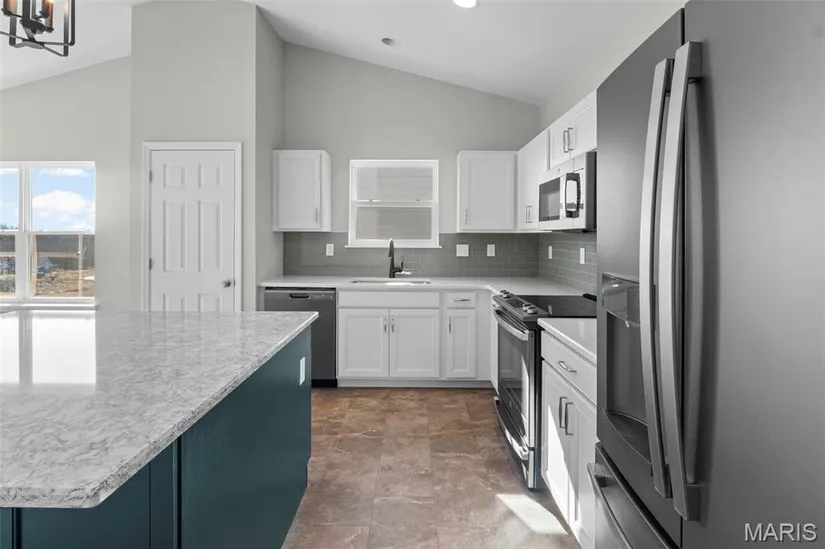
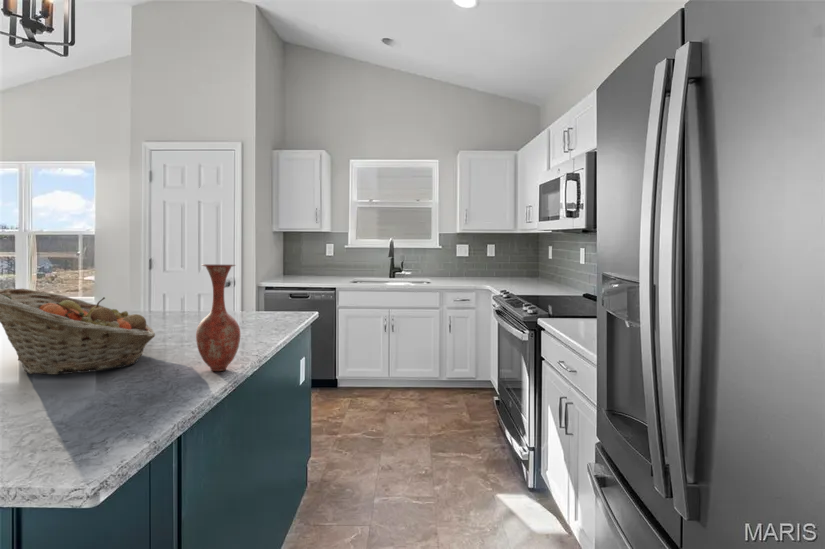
+ vase [195,264,241,372]
+ fruit basket [0,287,156,376]
